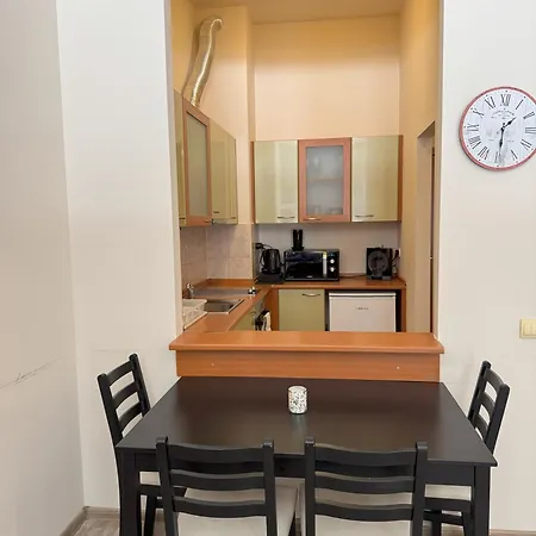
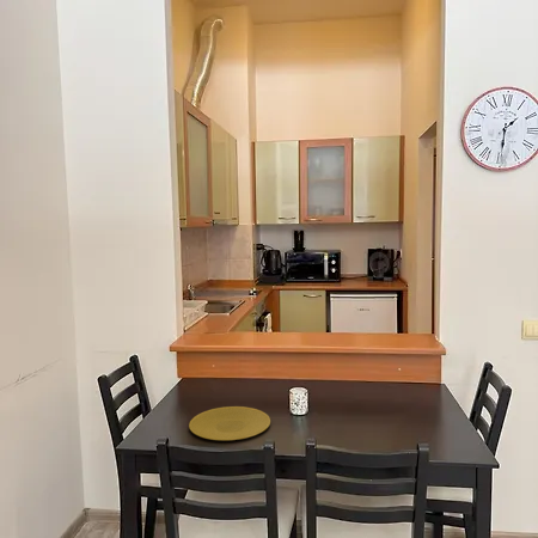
+ plate [188,405,271,441]
